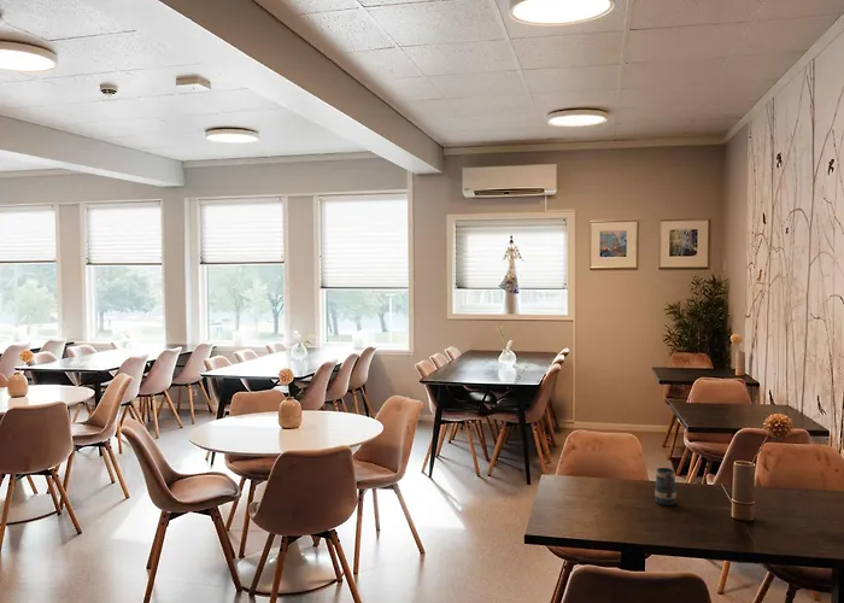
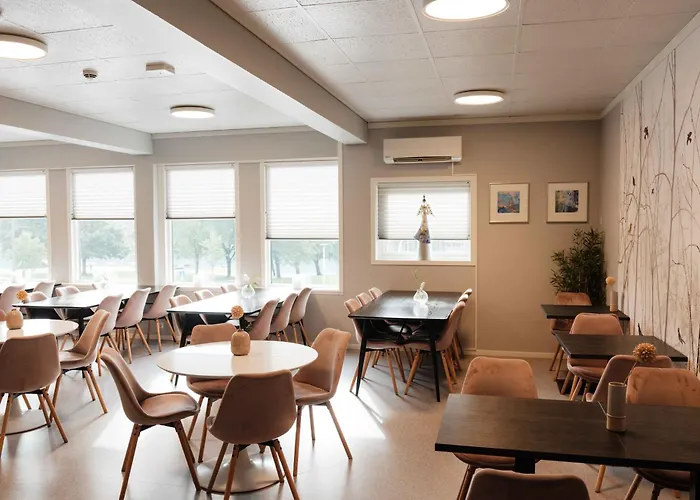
- mug [653,467,678,507]
